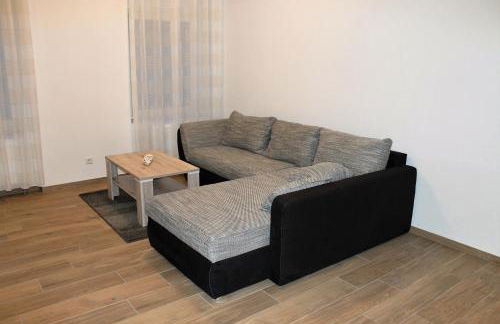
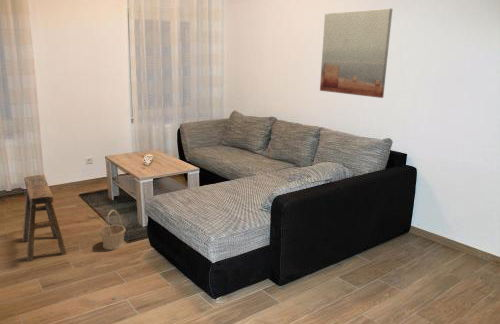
+ basket [98,209,127,251]
+ stool [22,174,67,262]
+ wall art [319,8,393,99]
